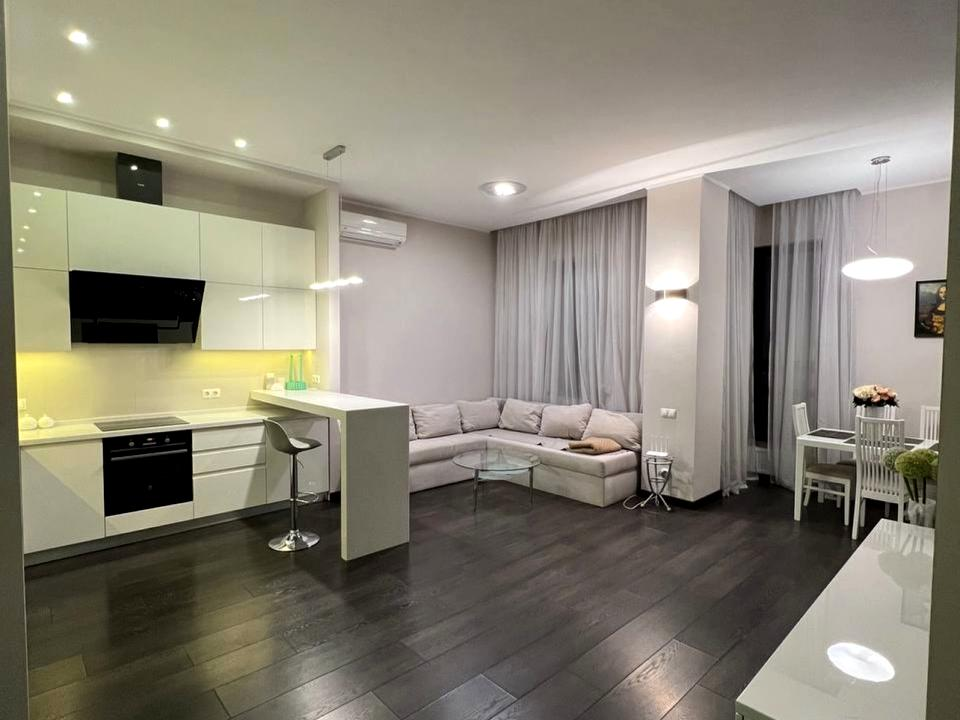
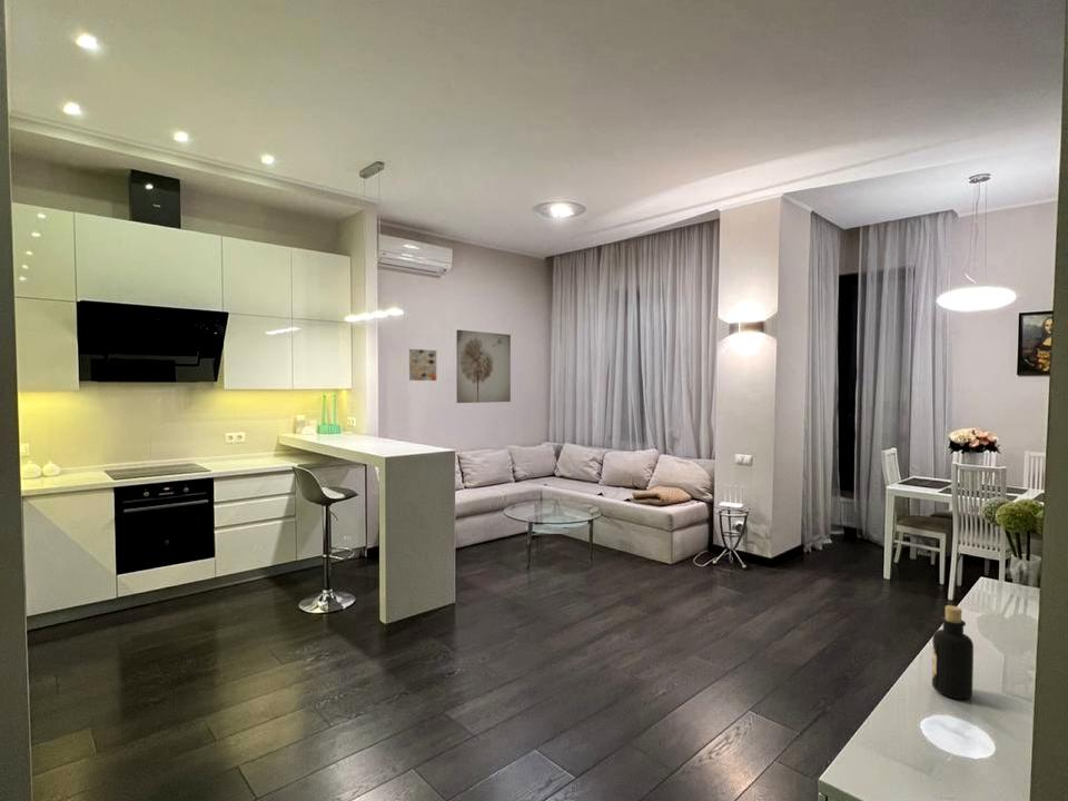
+ bottle [931,604,975,700]
+ wall art [456,329,512,404]
+ wall art [408,348,437,382]
